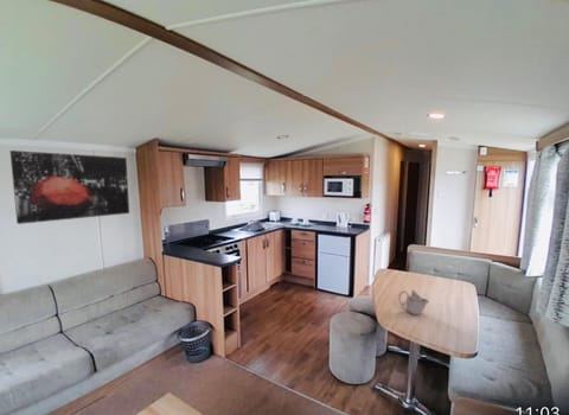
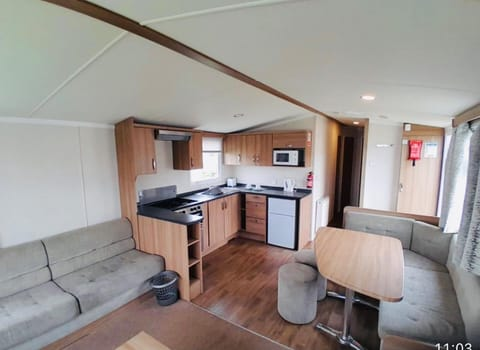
- teapot [397,288,430,315]
- wall art [9,149,130,225]
